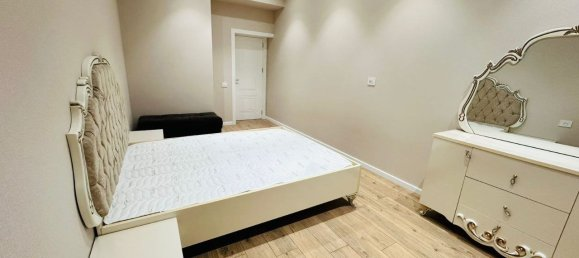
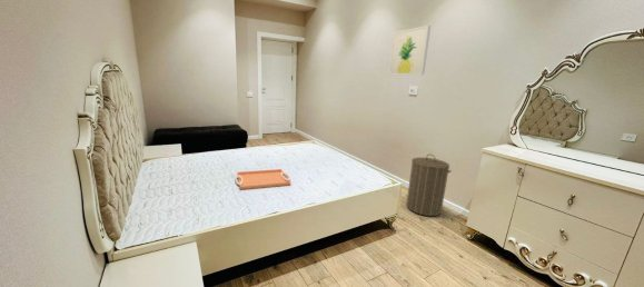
+ serving tray [235,168,291,190]
+ laundry hamper [405,152,453,217]
+ wall art [388,24,432,76]
